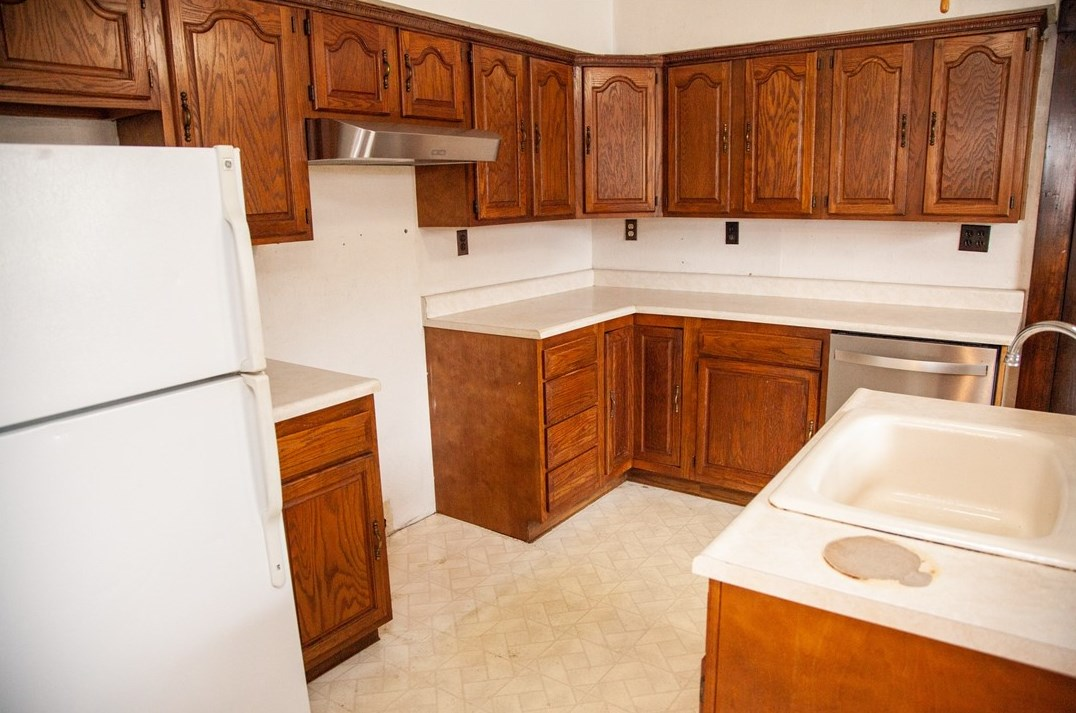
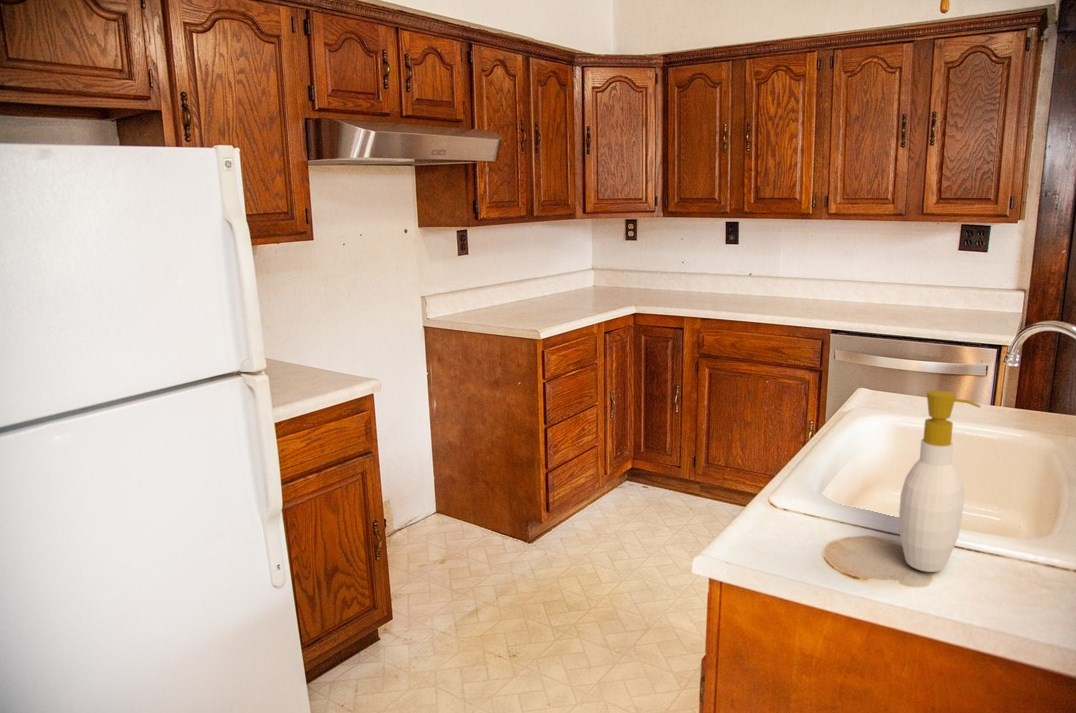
+ soap bottle [898,389,982,573]
